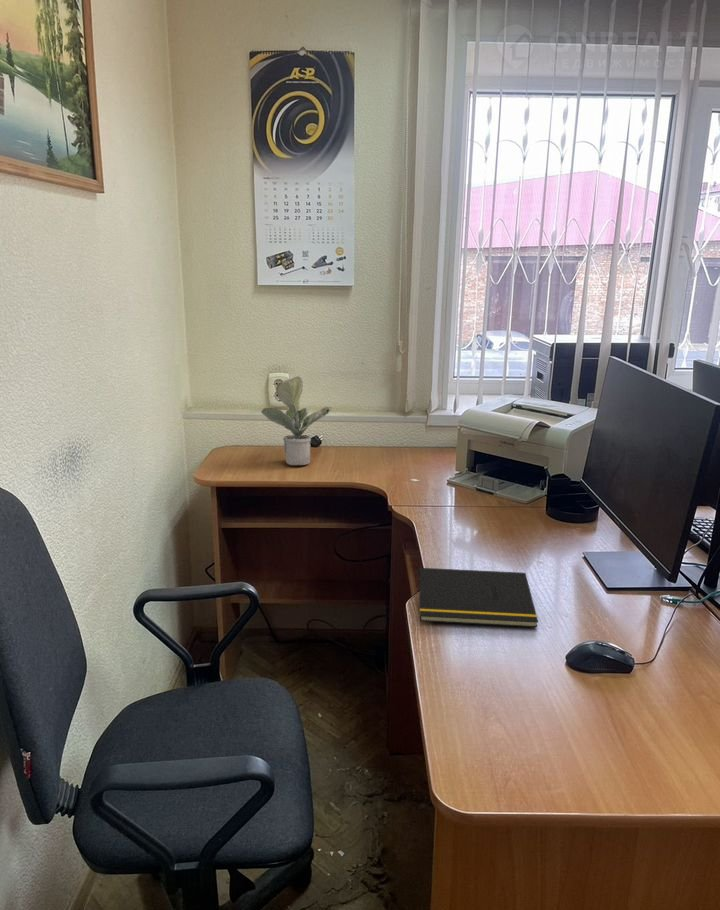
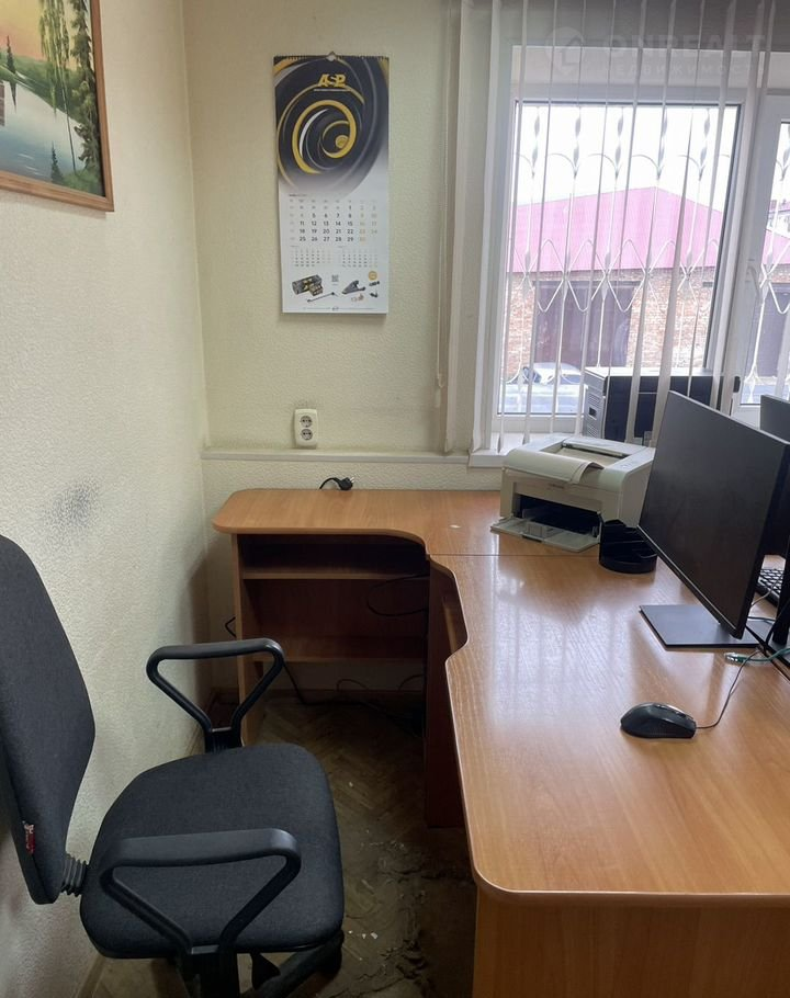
- potted plant [261,375,334,466]
- notepad [415,567,539,628]
